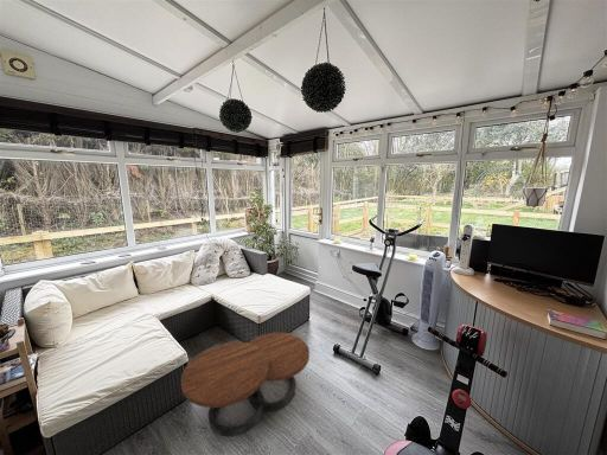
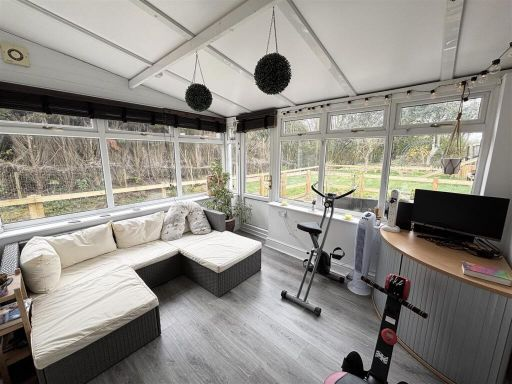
- coffee table [180,332,311,438]
